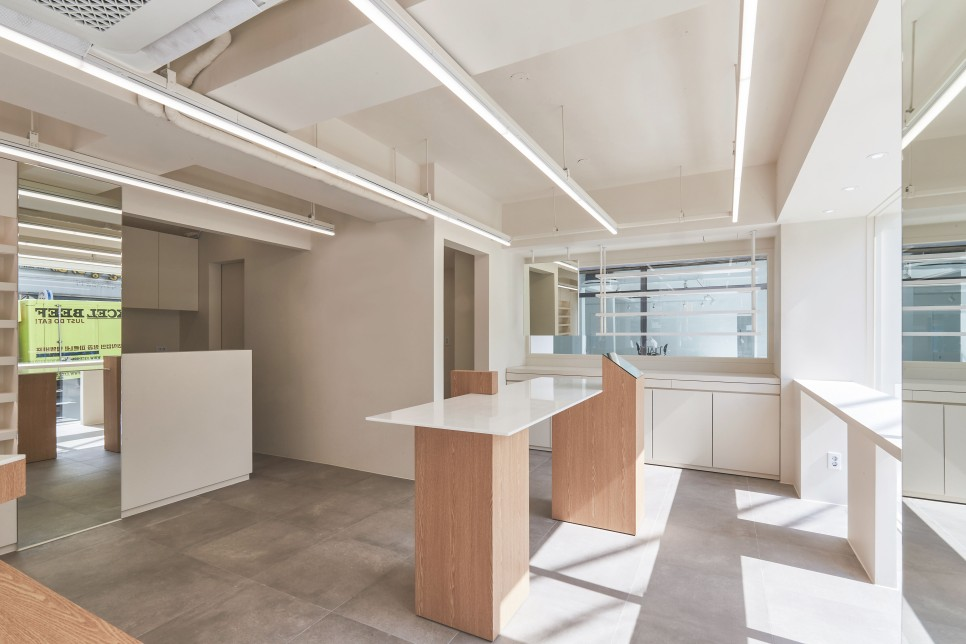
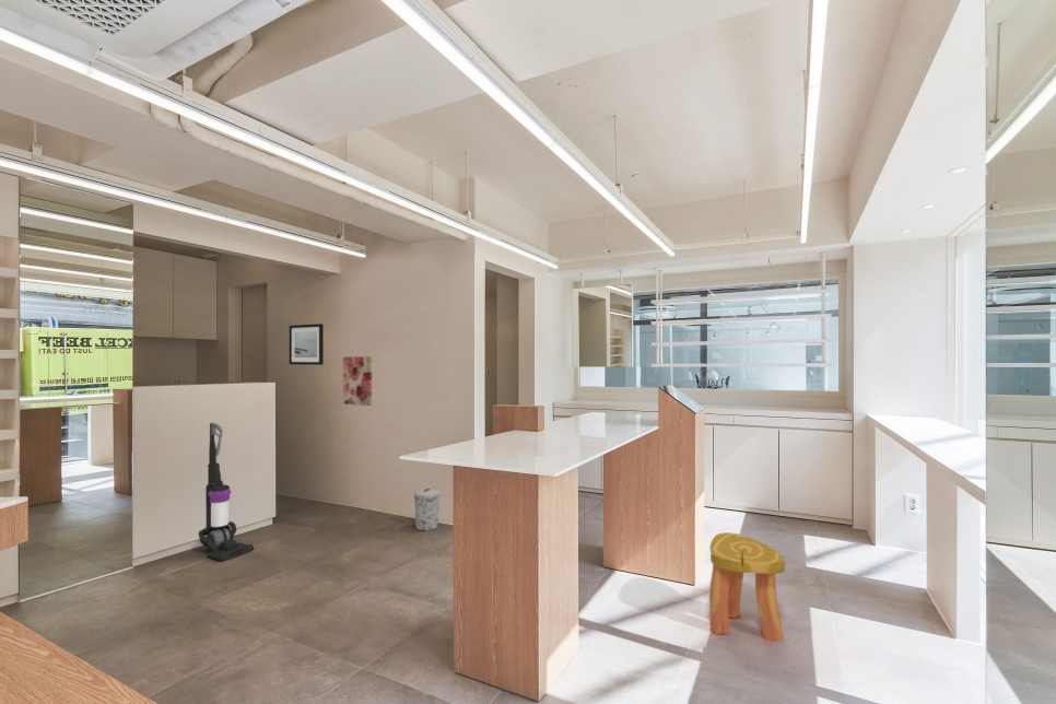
+ wall art [342,355,373,407]
+ vacuum cleaner [198,422,255,562]
+ stool [708,531,786,643]
+ trash can [413,488,441,532]
+ wall art [289,322,325,366]
